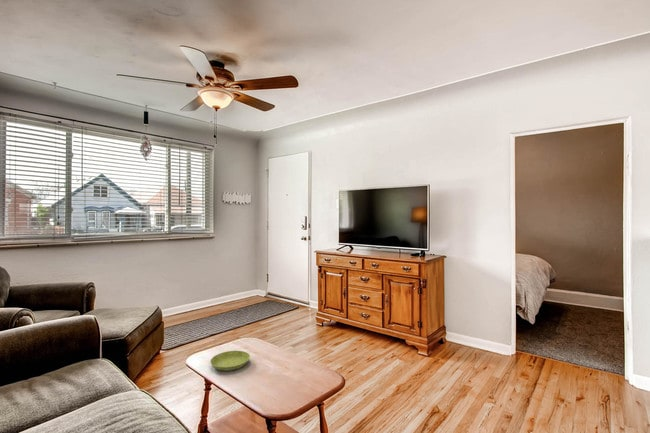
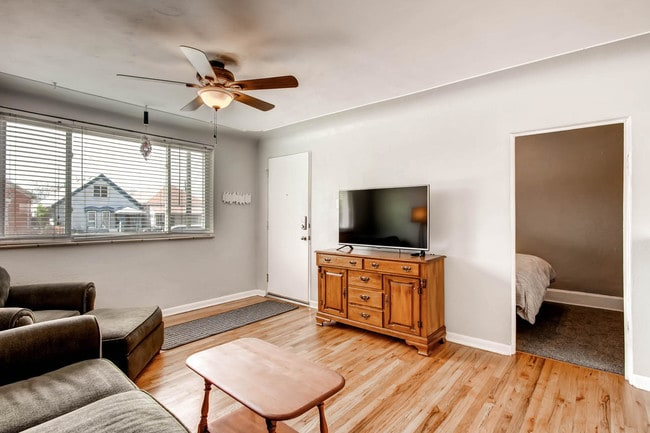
- saucer [209,350,251,372]
